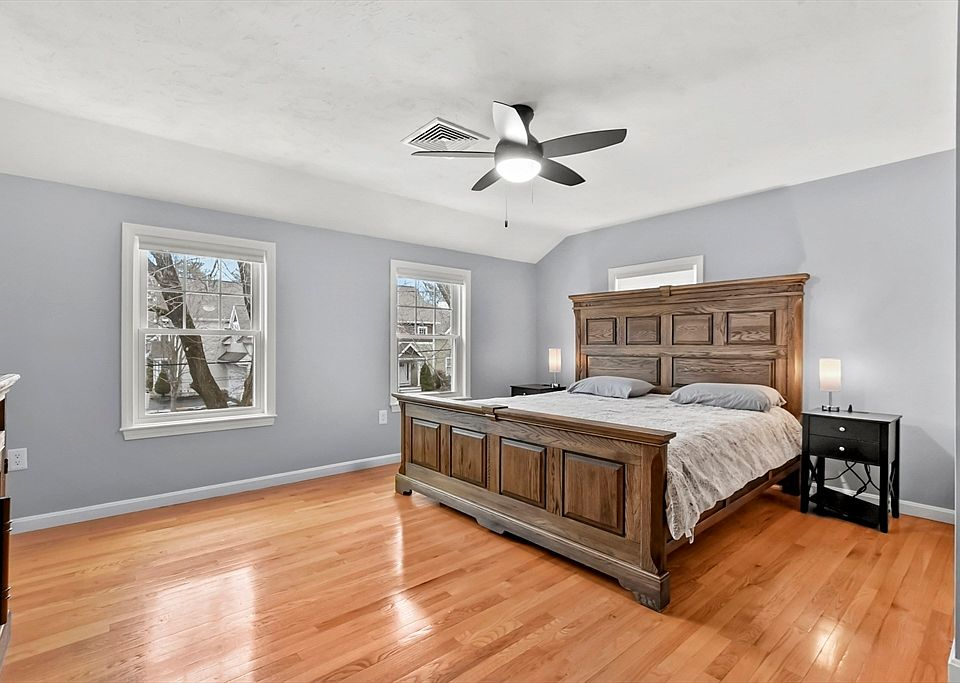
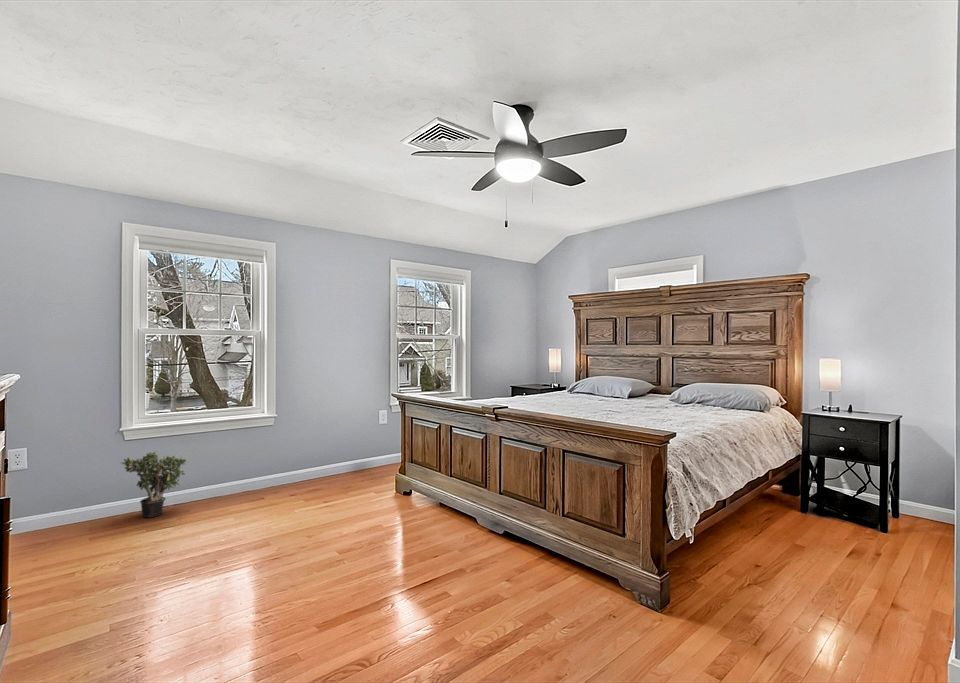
+ potted plant [119,450,187,519]
